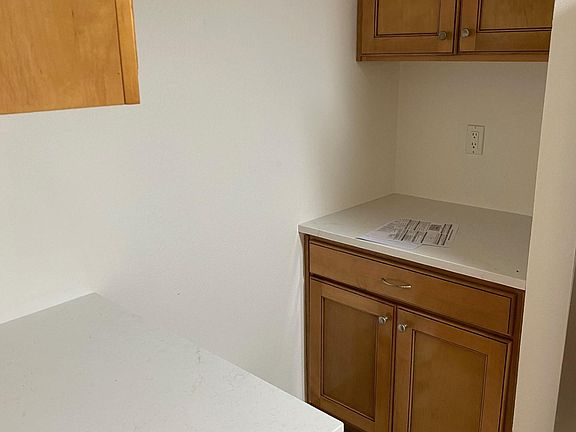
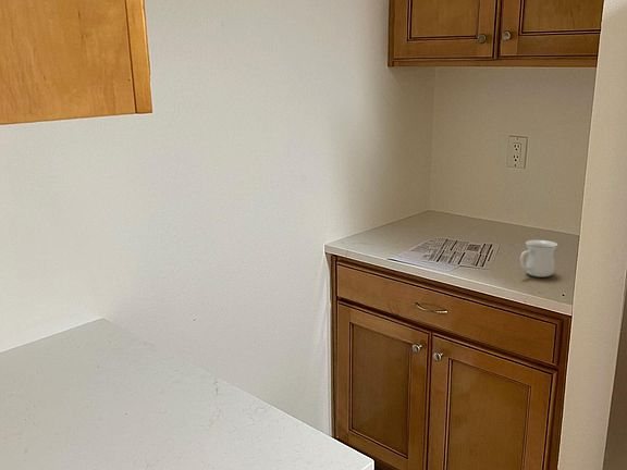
+ mug [519,239,558,279]
